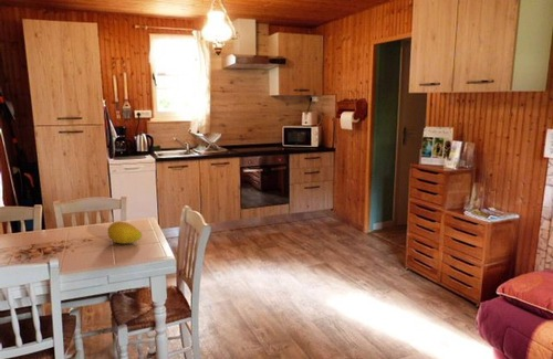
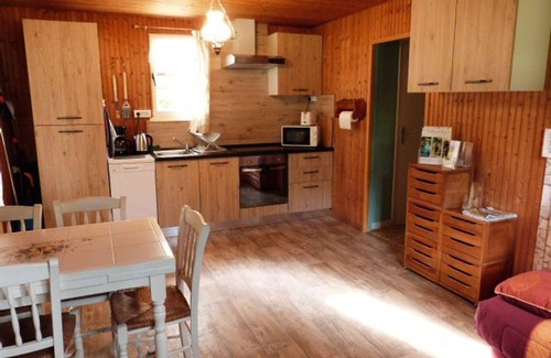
- fruit [106,220,143,244]
